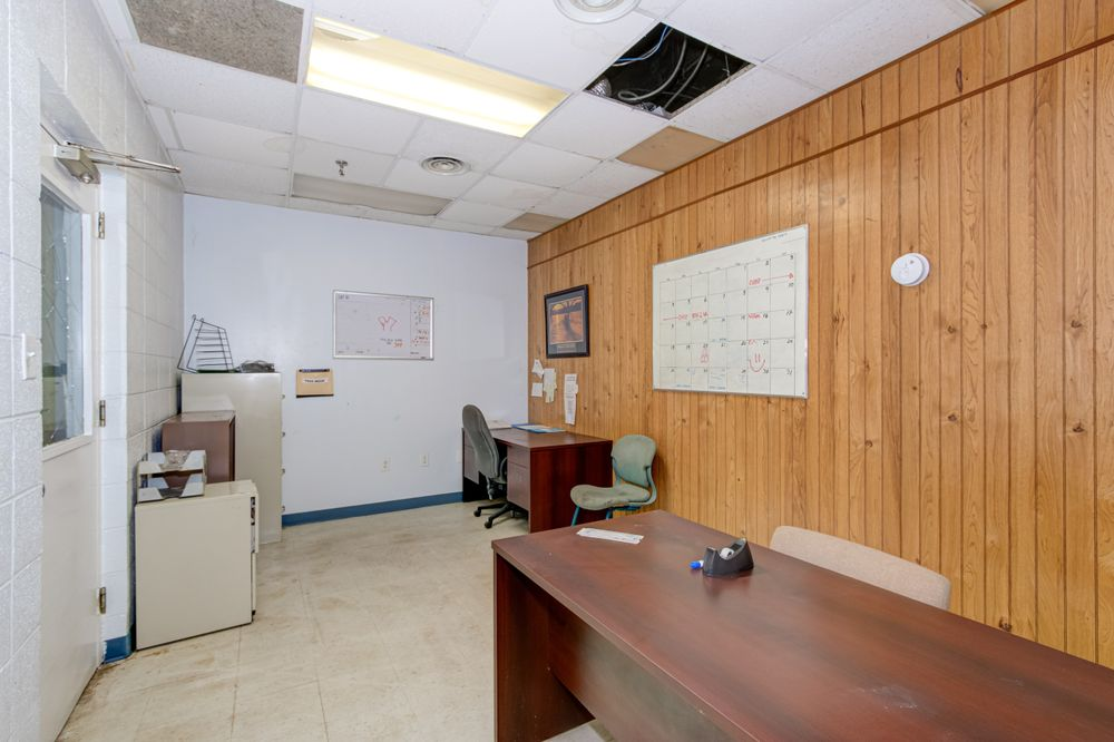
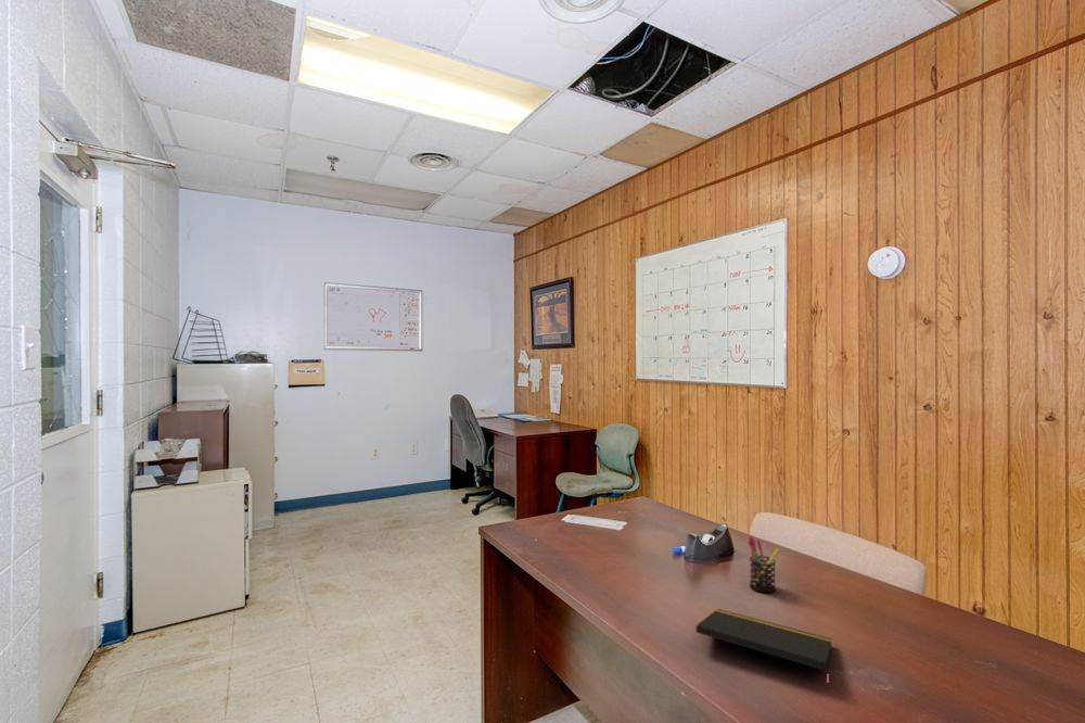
+ notepad [695,608,833,690]
+ pen holder [748,535,780,594]
